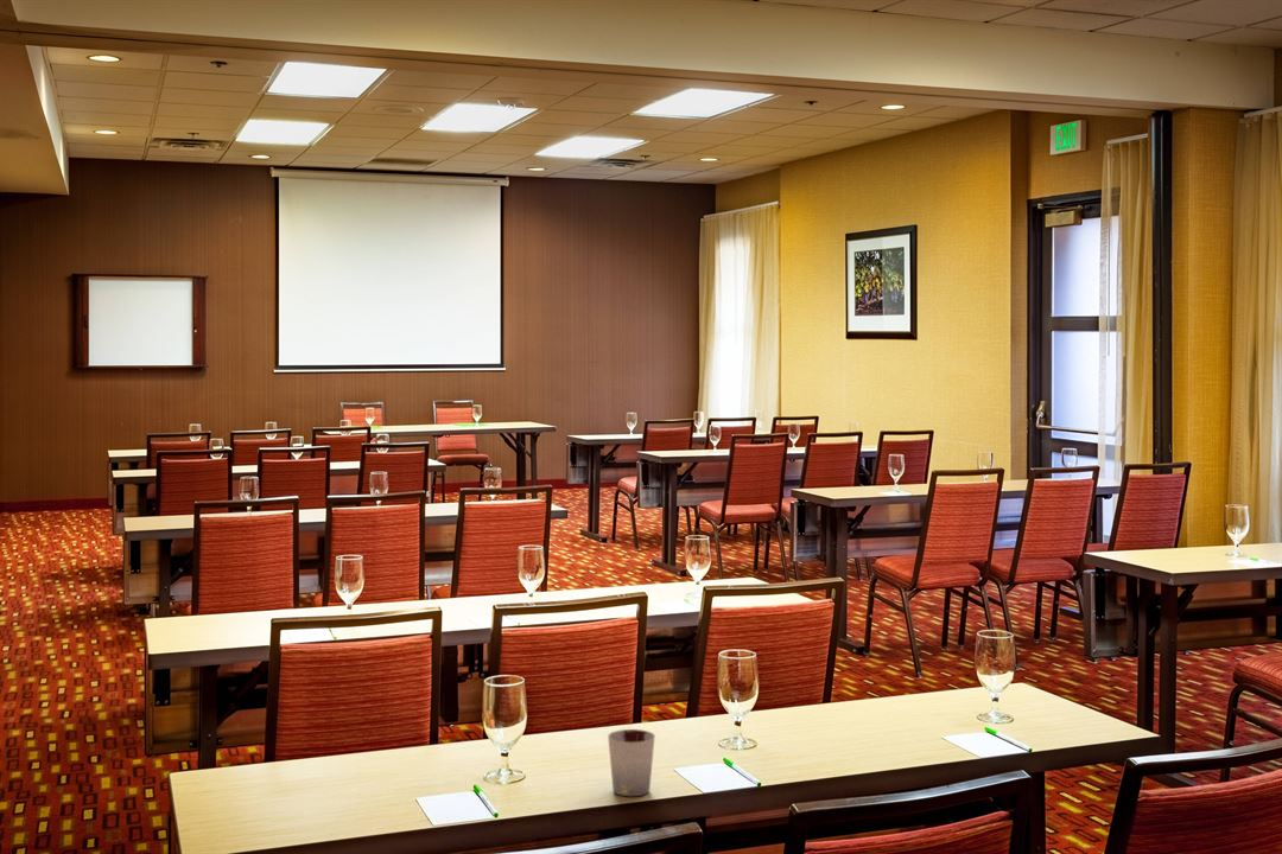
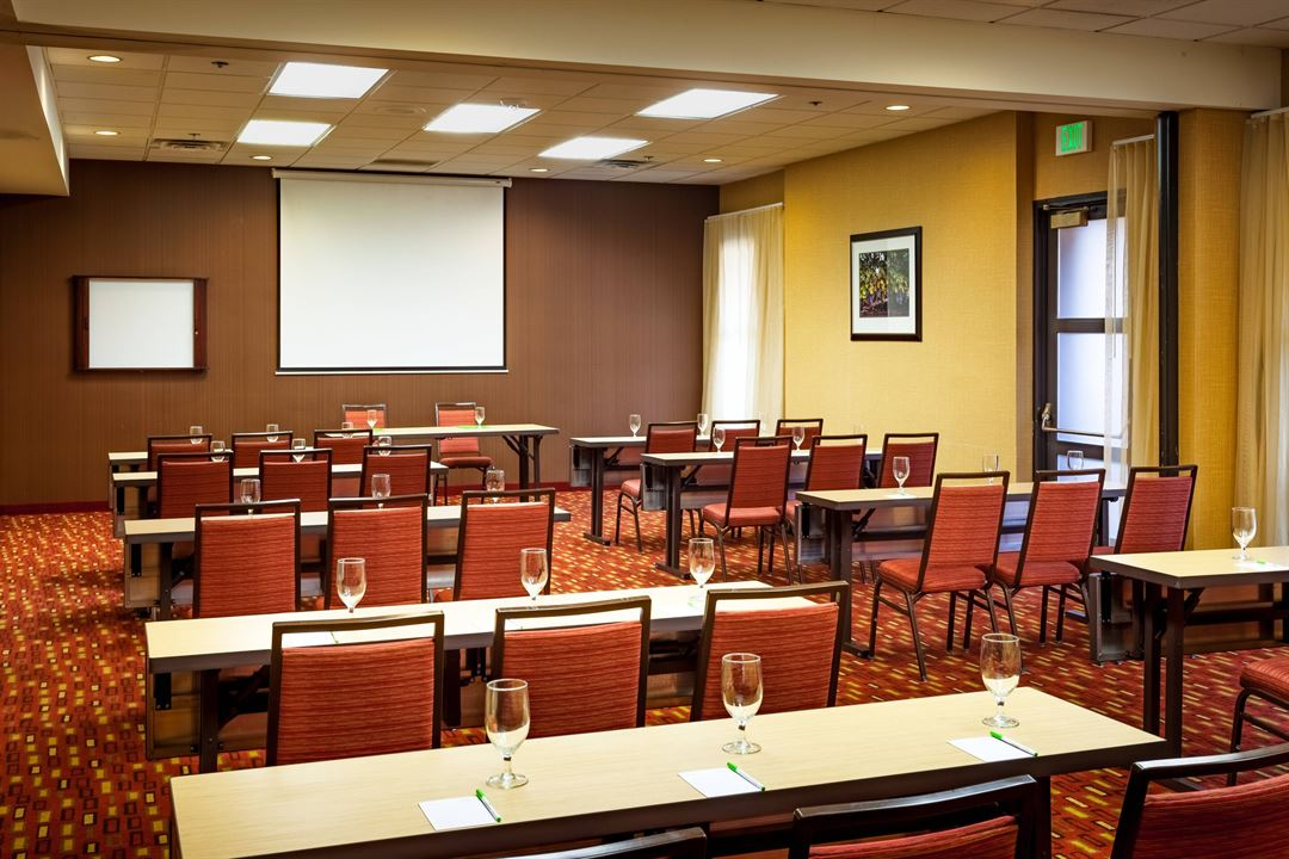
- cup [607,728,656,797]
